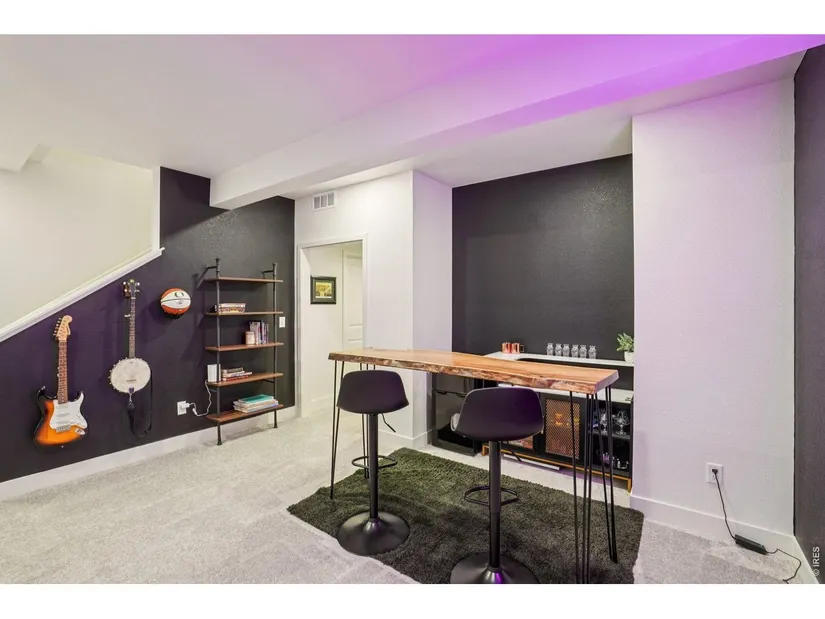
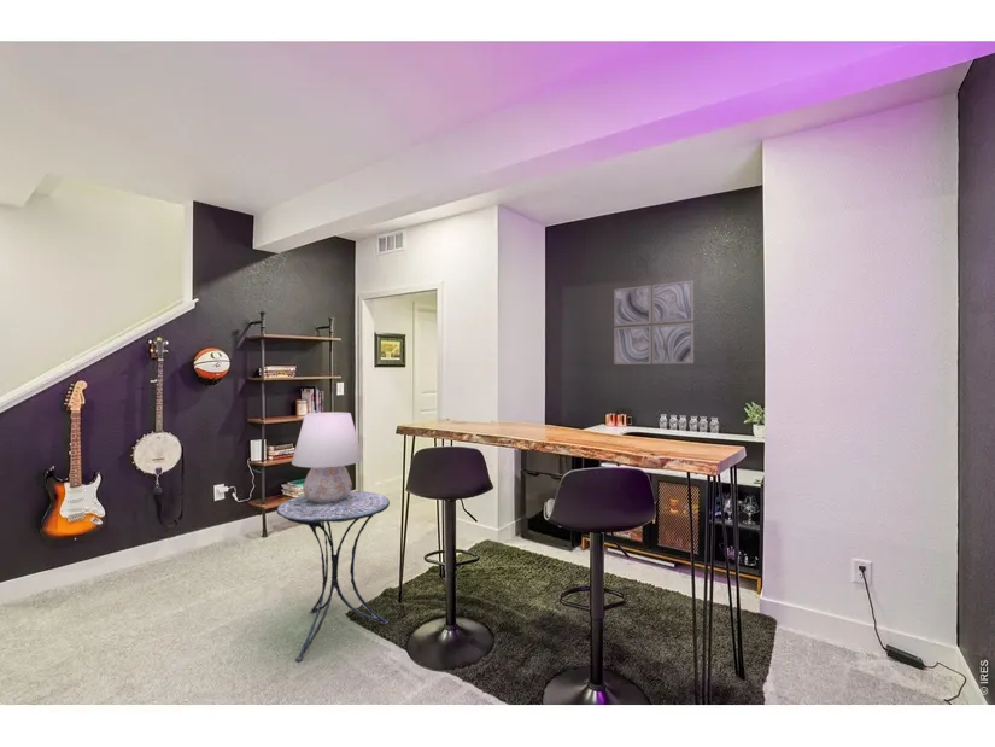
+ side table [276,490,391,663]
+ wall art [613,280,695,366]
+ table lamp [291,412,364,503]
